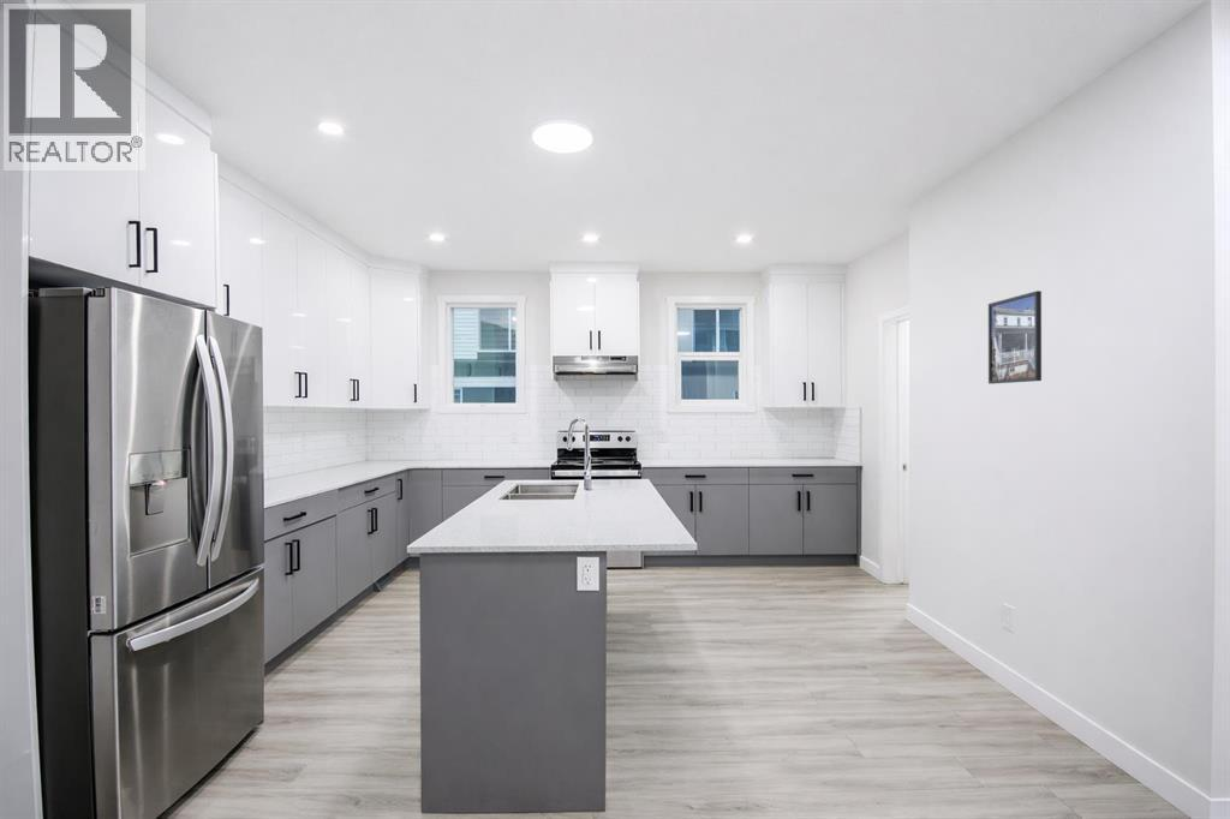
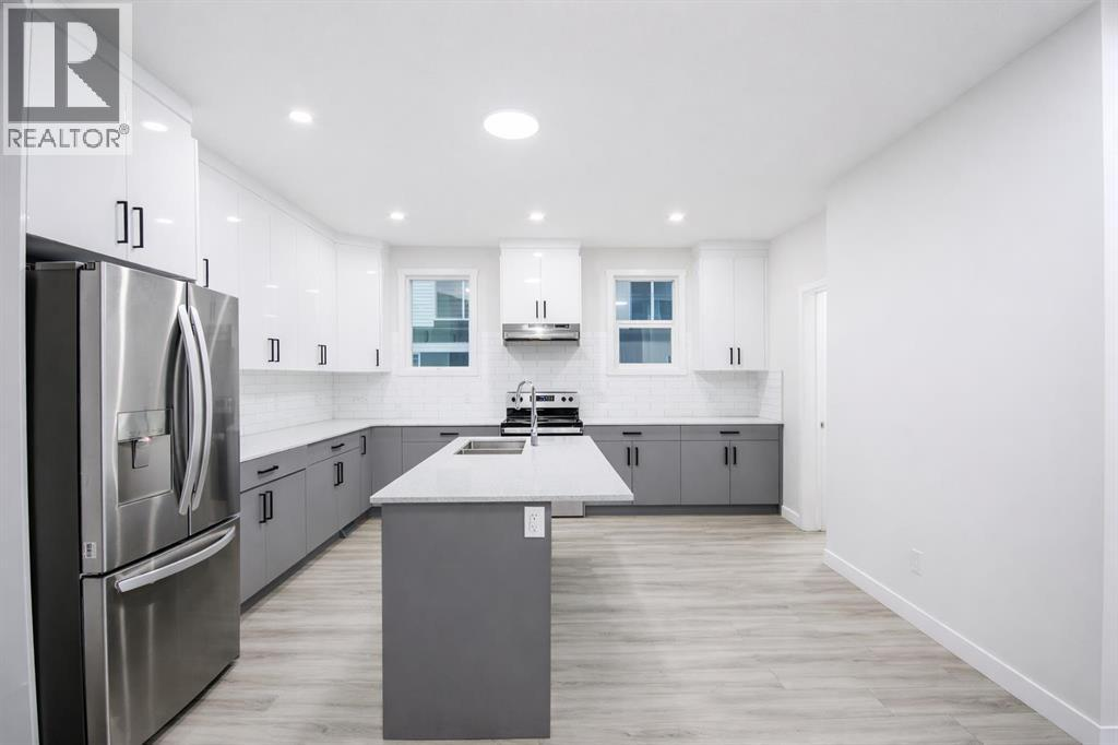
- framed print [987,289,1043,385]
